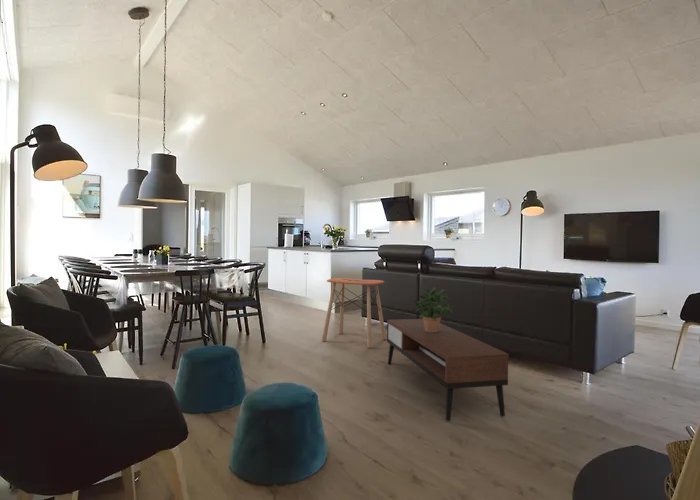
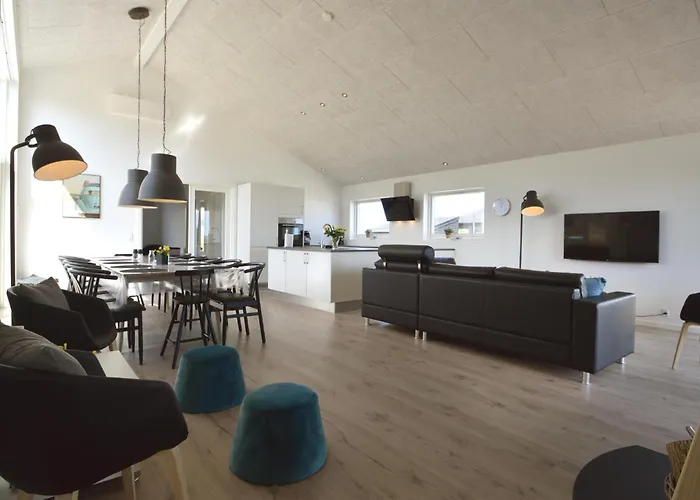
- potted plant [411,287,453,332]
- side table [321,277,387,348]
- coffee table [386,318,510,422]
